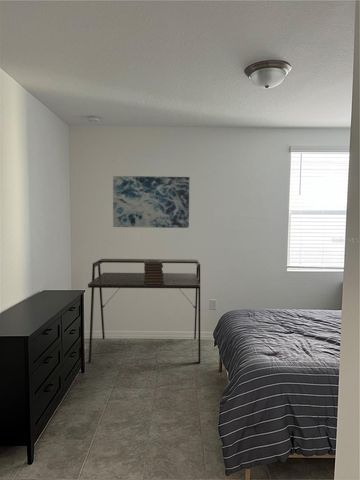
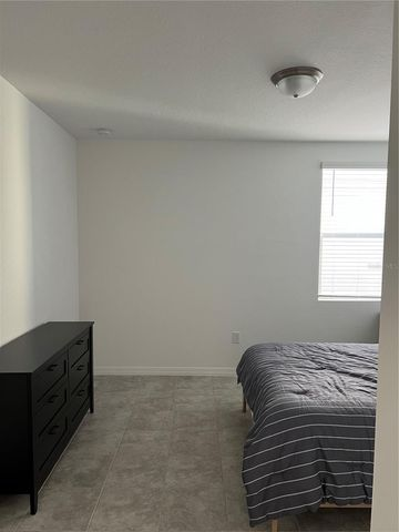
- desk [87,258,201,364]
- wall art [112,175,190,229]
- book stack [143,260,164,285]
